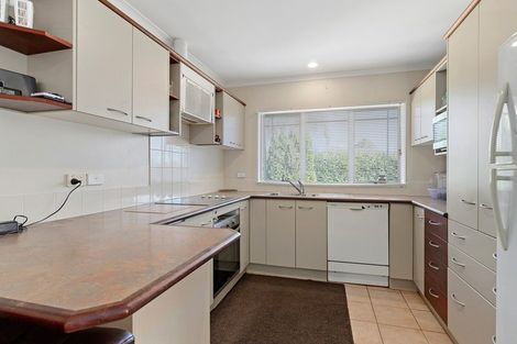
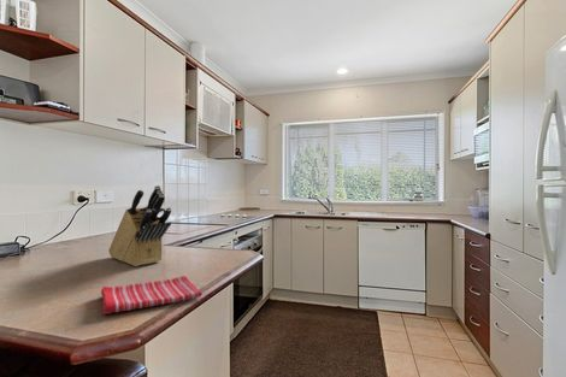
+ knife block [107,184,172,267]
+ dish towel [100,275,204,316]
